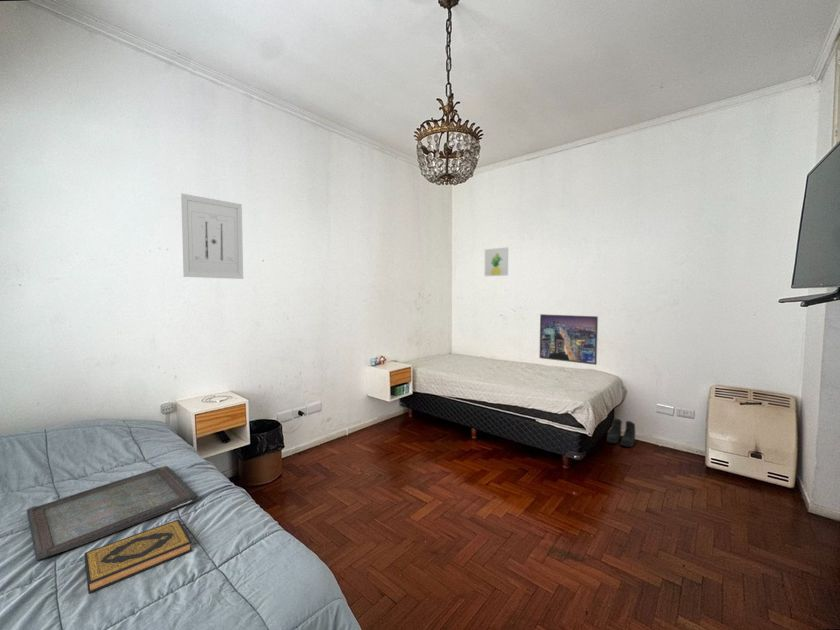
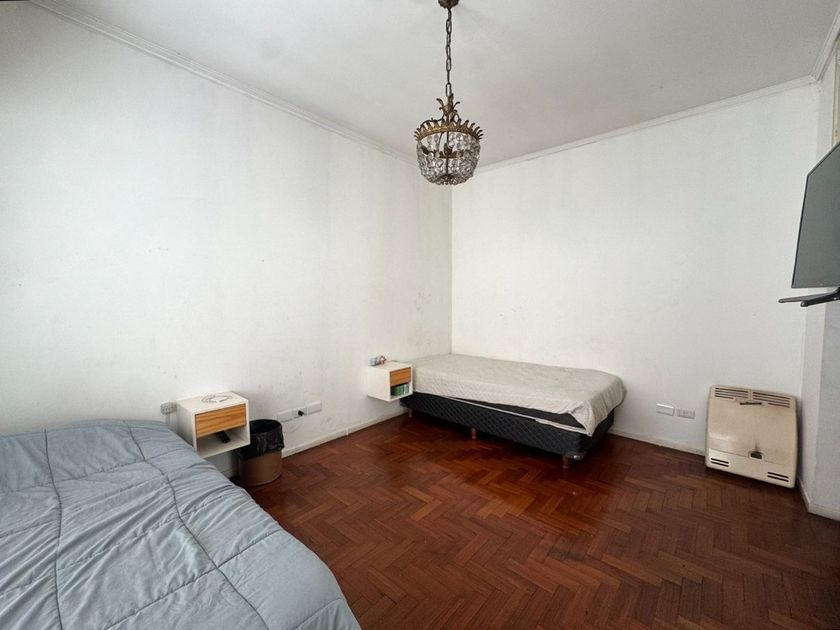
- boots [606,417,636,448]
- serving tray [26,465,200,561]
- wall art [180,193,244,280]
- wall art [484,246,511,277]
- hardback book [84,519,193,595]
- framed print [539,313,599,366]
